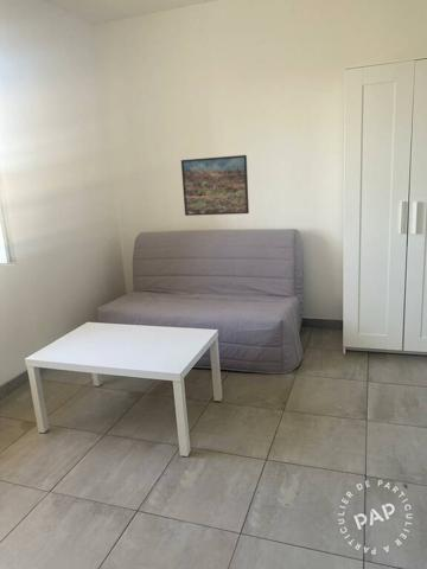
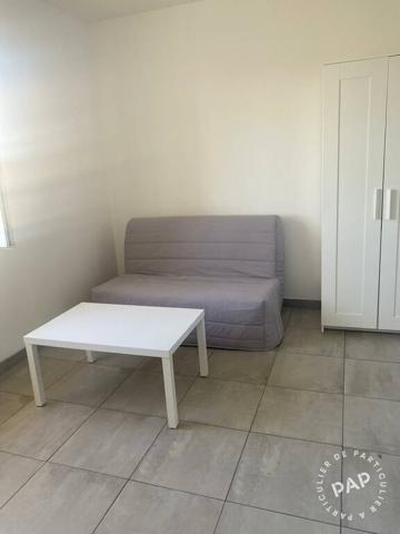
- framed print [180,154,250,217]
